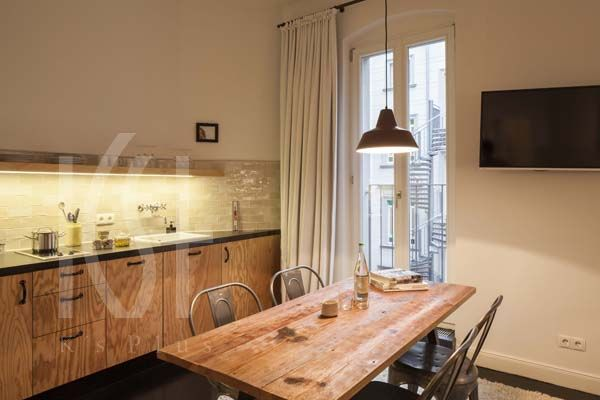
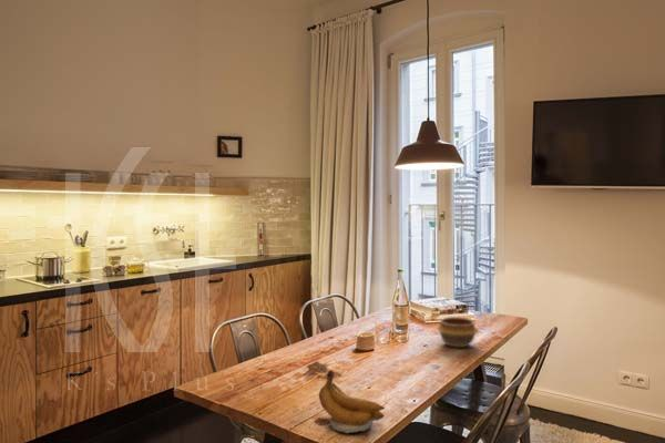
+ banana [318,369,386,434]
+ bowl [436,316,480,349]
